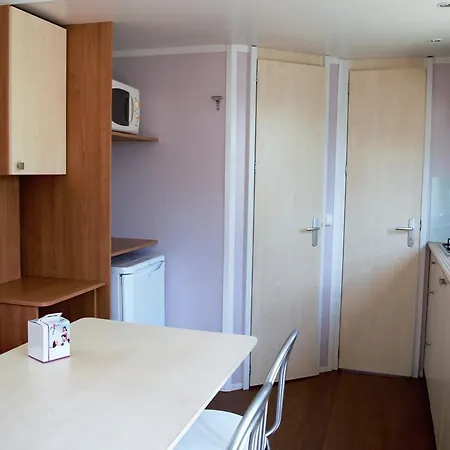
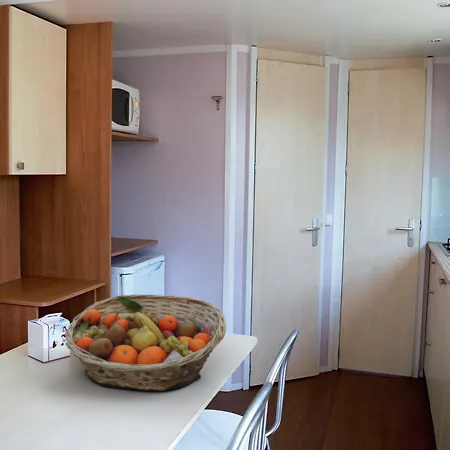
+ fruit basket [64,293,227,392]
